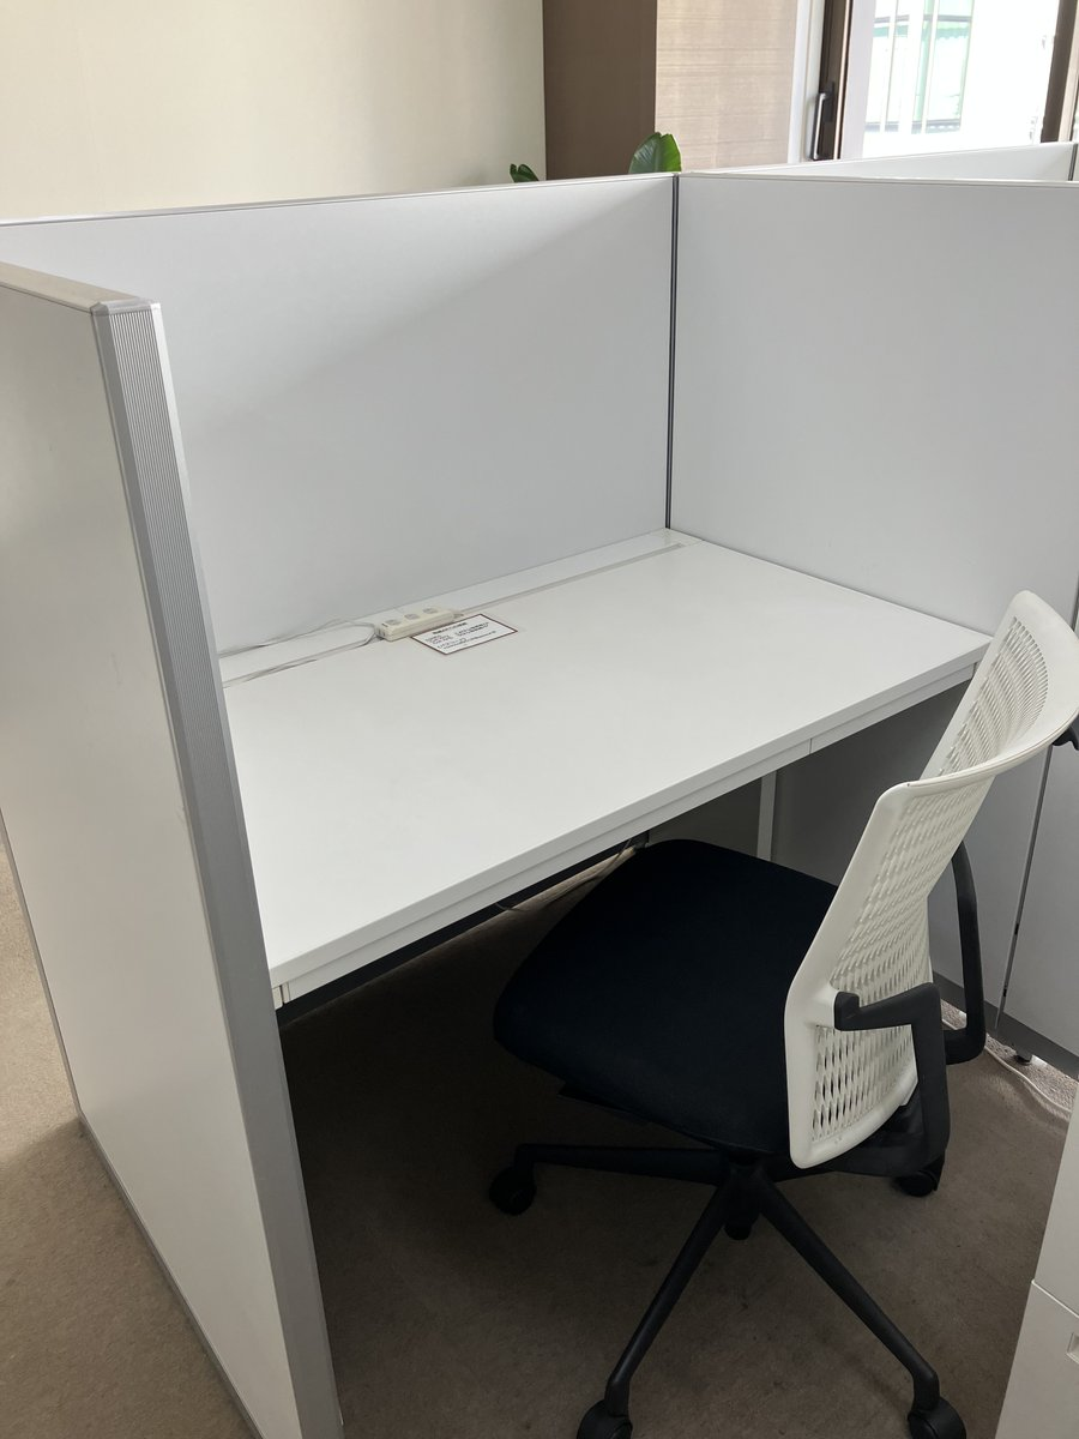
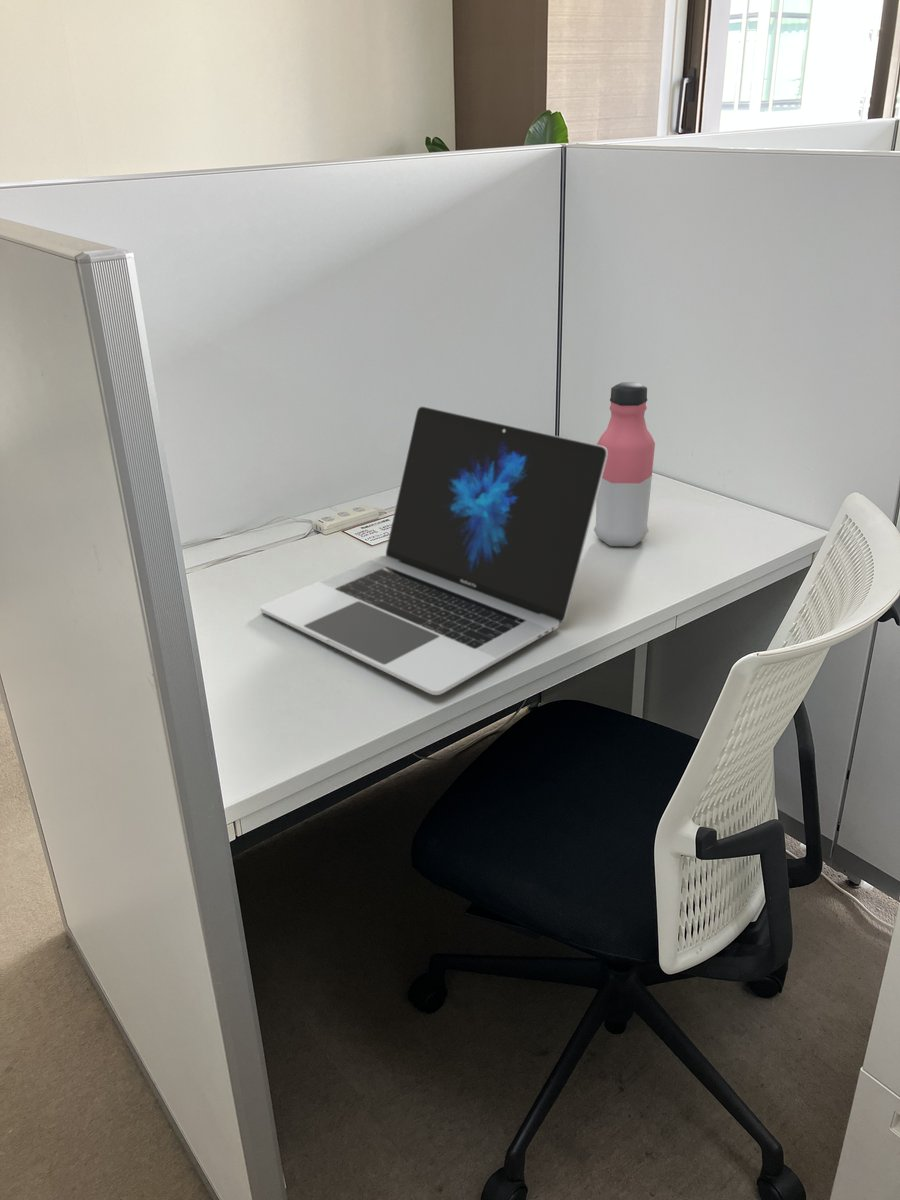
+ water bottle [593,381,656,547]
+ laptop [259,405,607,696]
